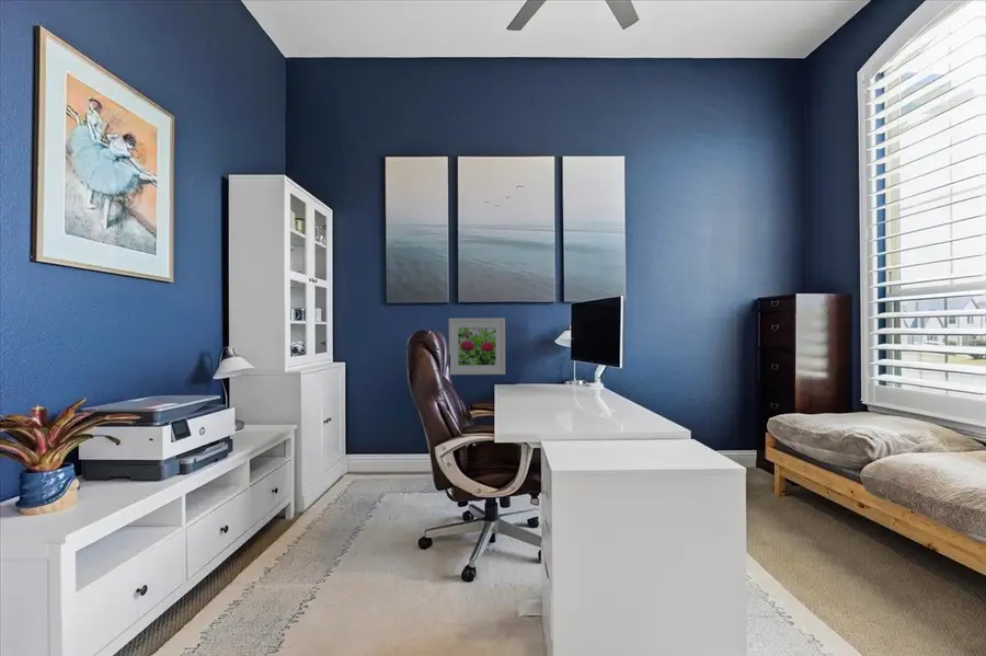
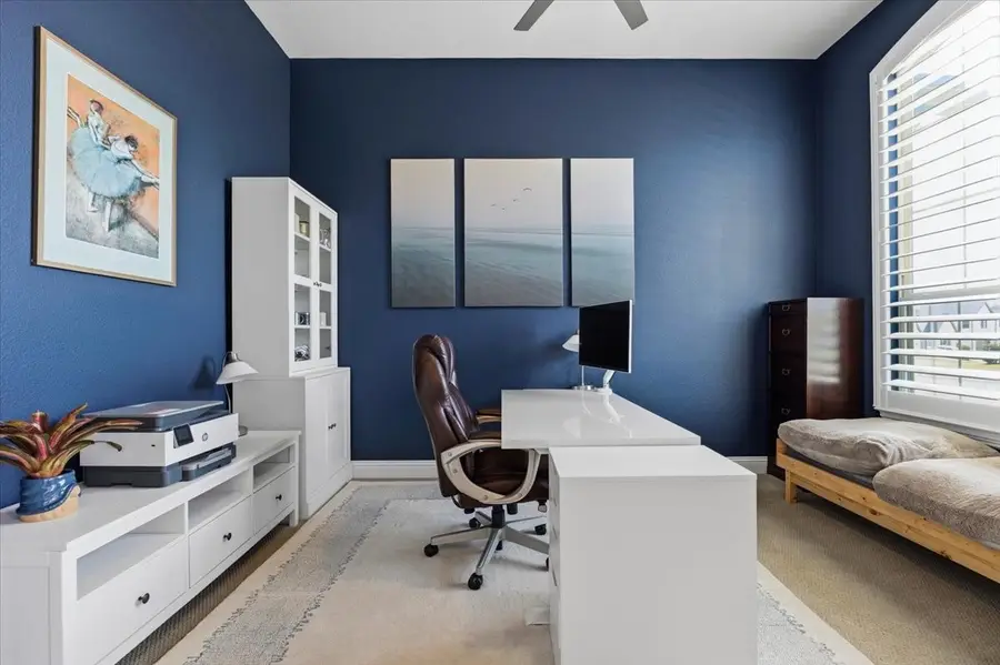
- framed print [448,317,506,376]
